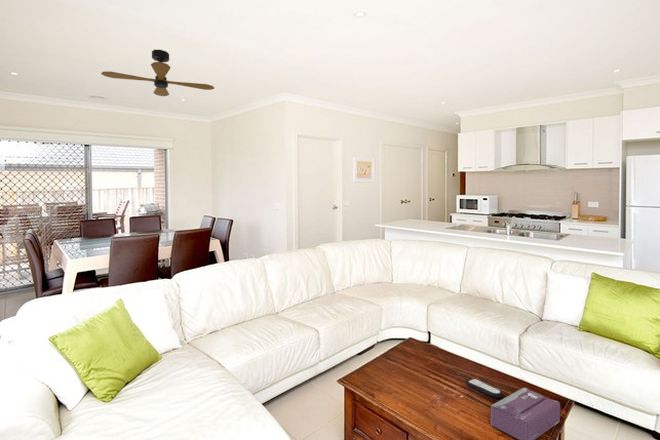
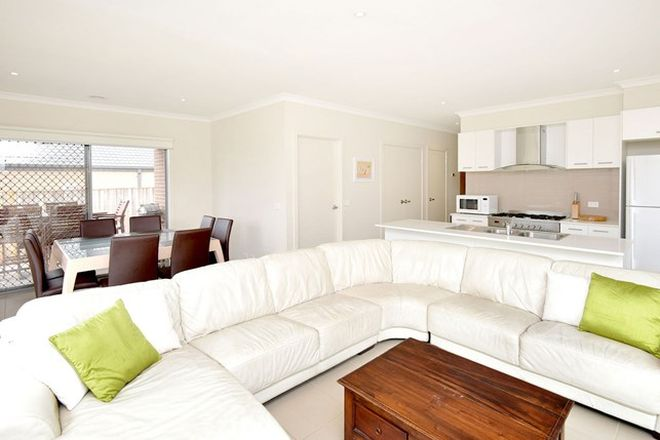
- remote control [466,378,503,399]
- ceiling fan [100,49,215,97]
- tissue box [490,387,561,440]
